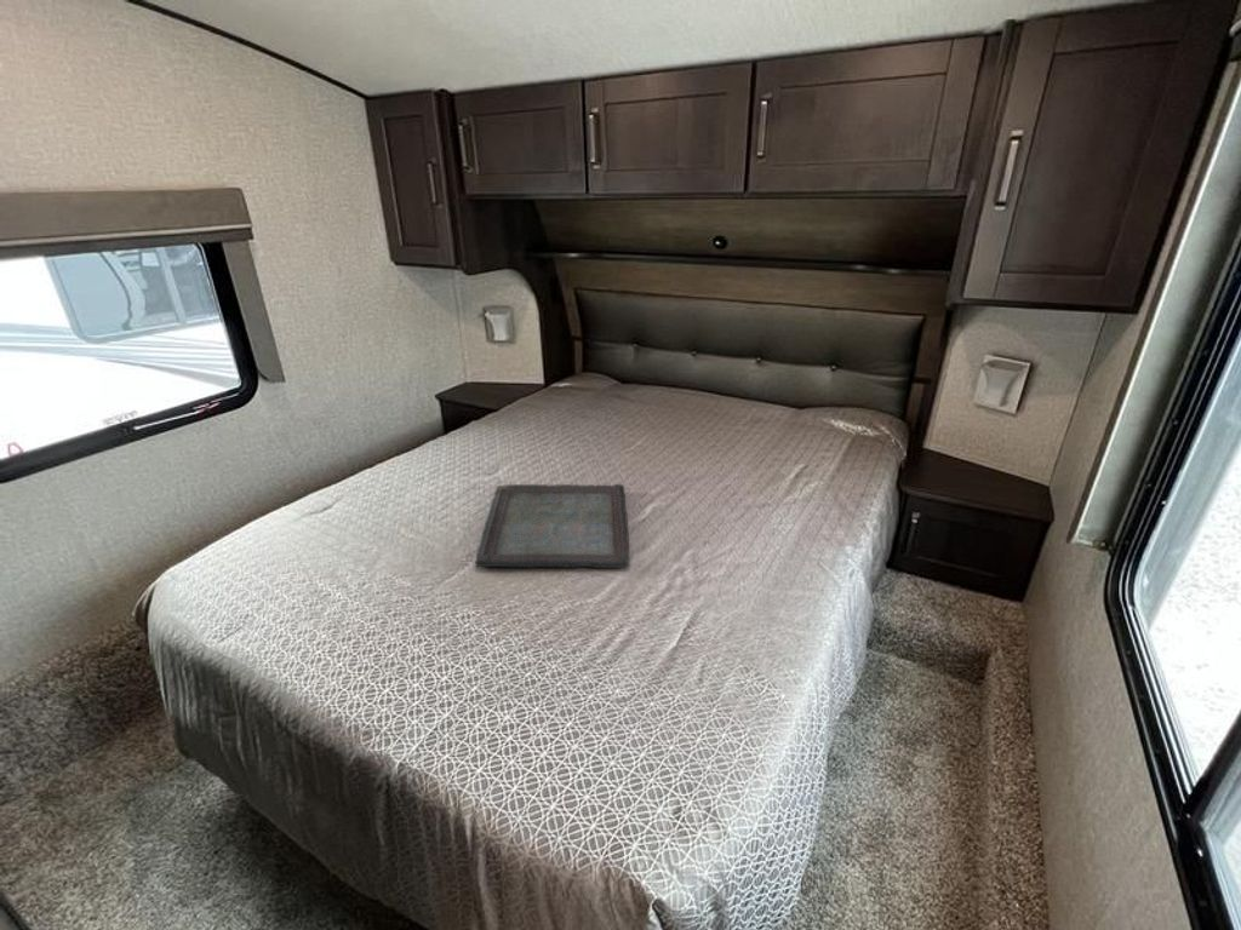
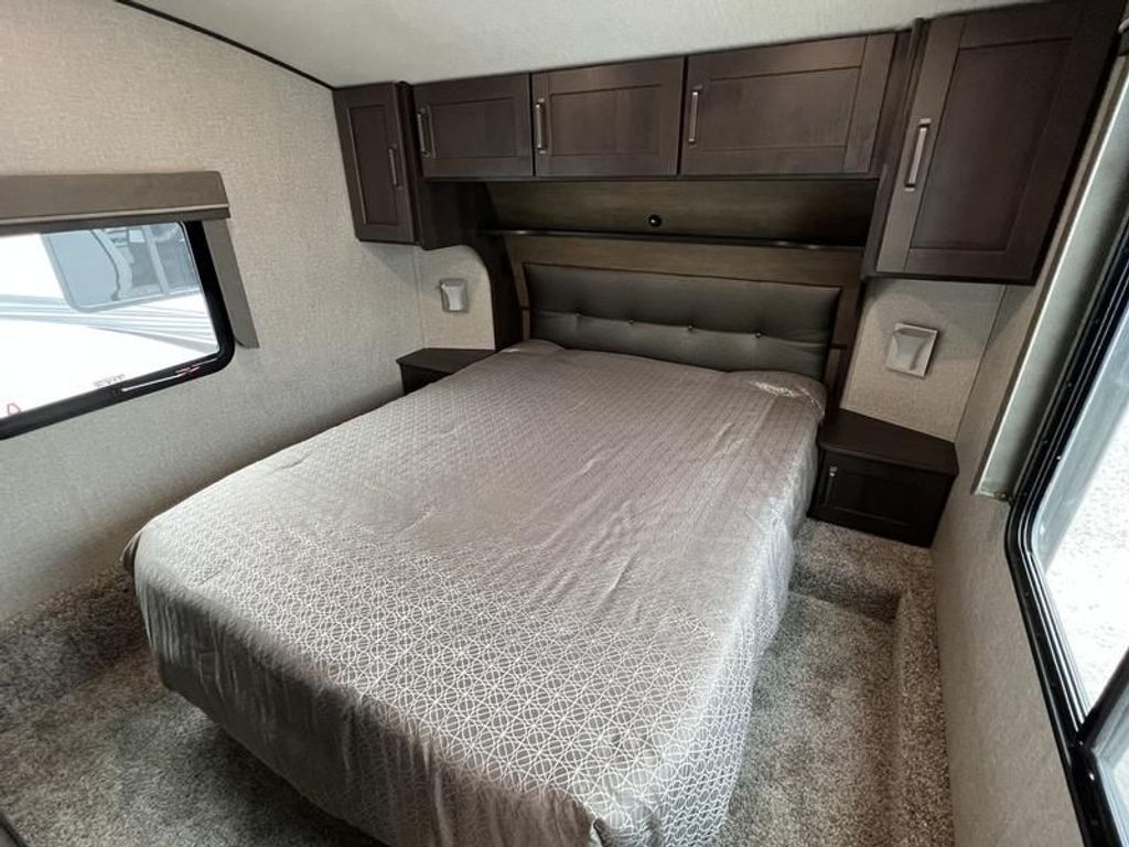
- serving tray [474,483,631,569]
